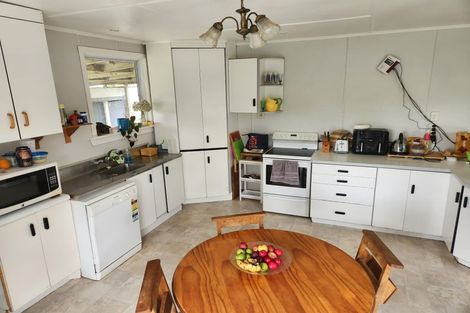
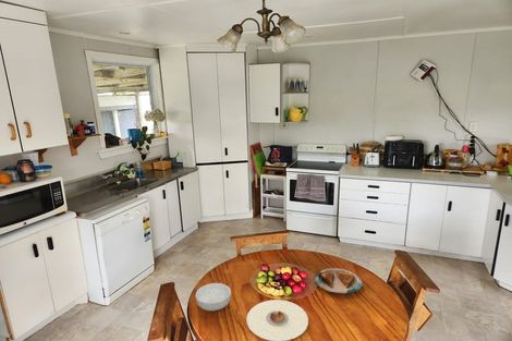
+ cereal bowl [195,282,232,312]
+ plate [314,267,363,294]
+ plate [245,299,309,341]
